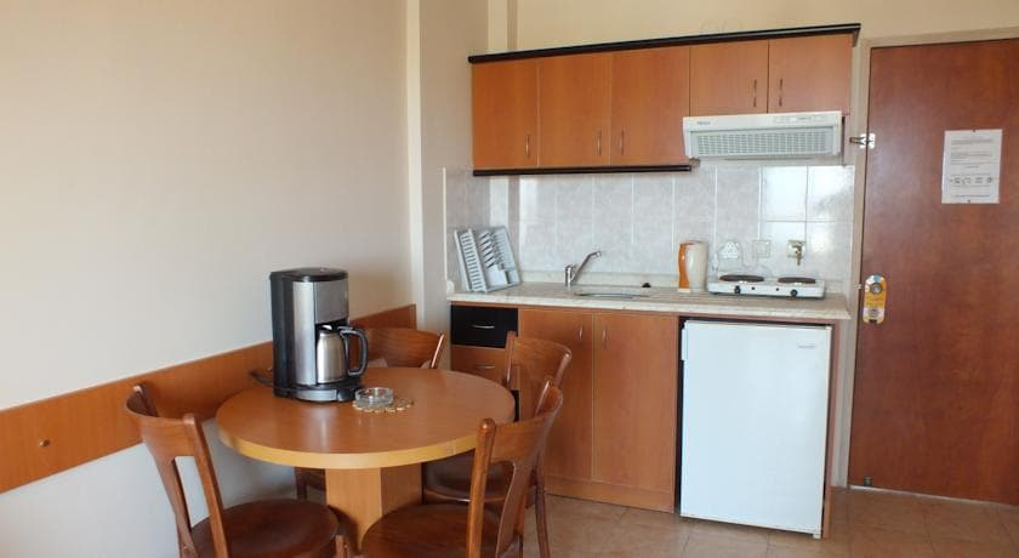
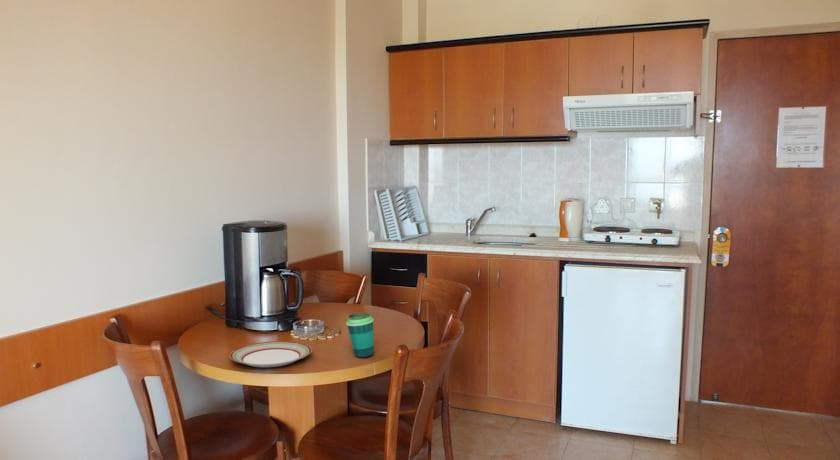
+ cup [345,312,375,359]
+ plate [229,340,312,368]
